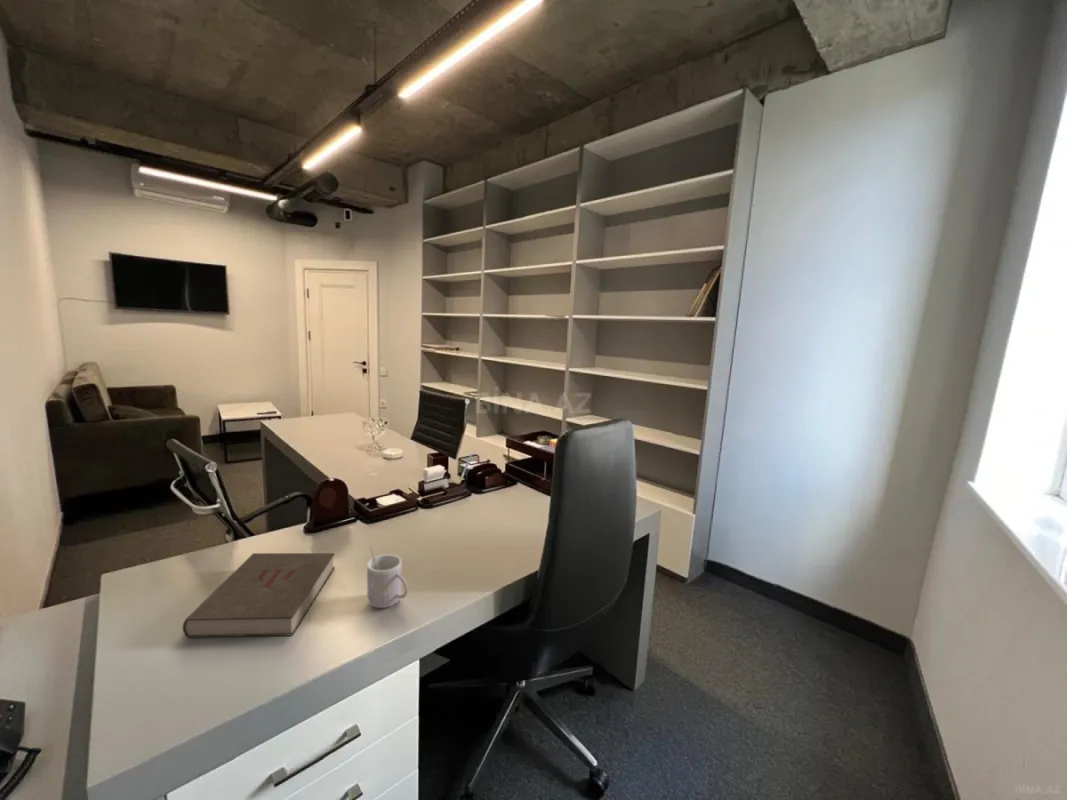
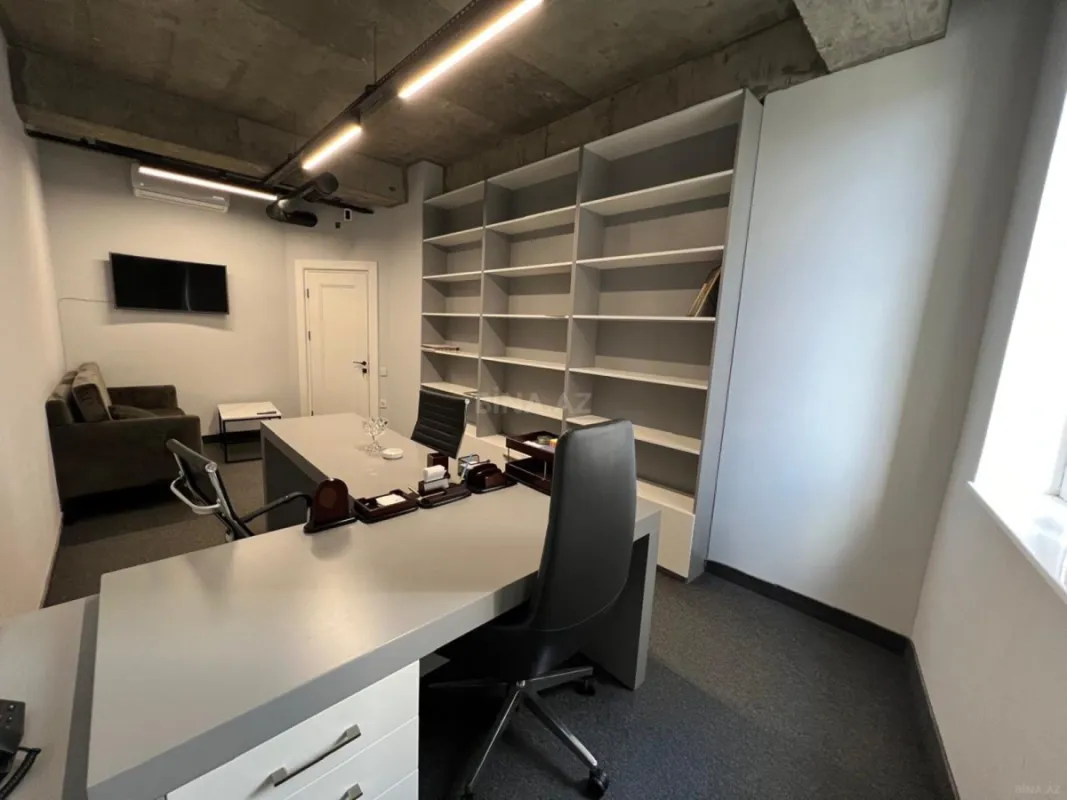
- mug [366,546,409,609]
- book [182,552,336,639]
